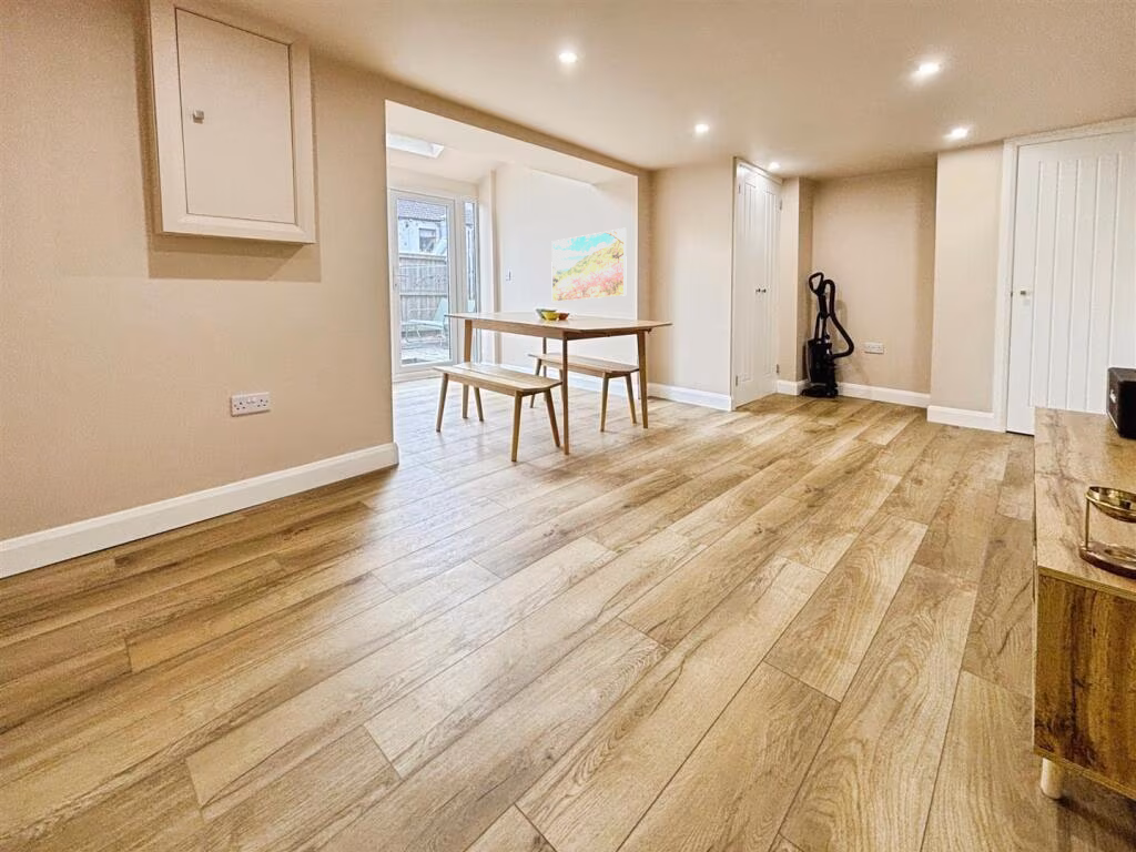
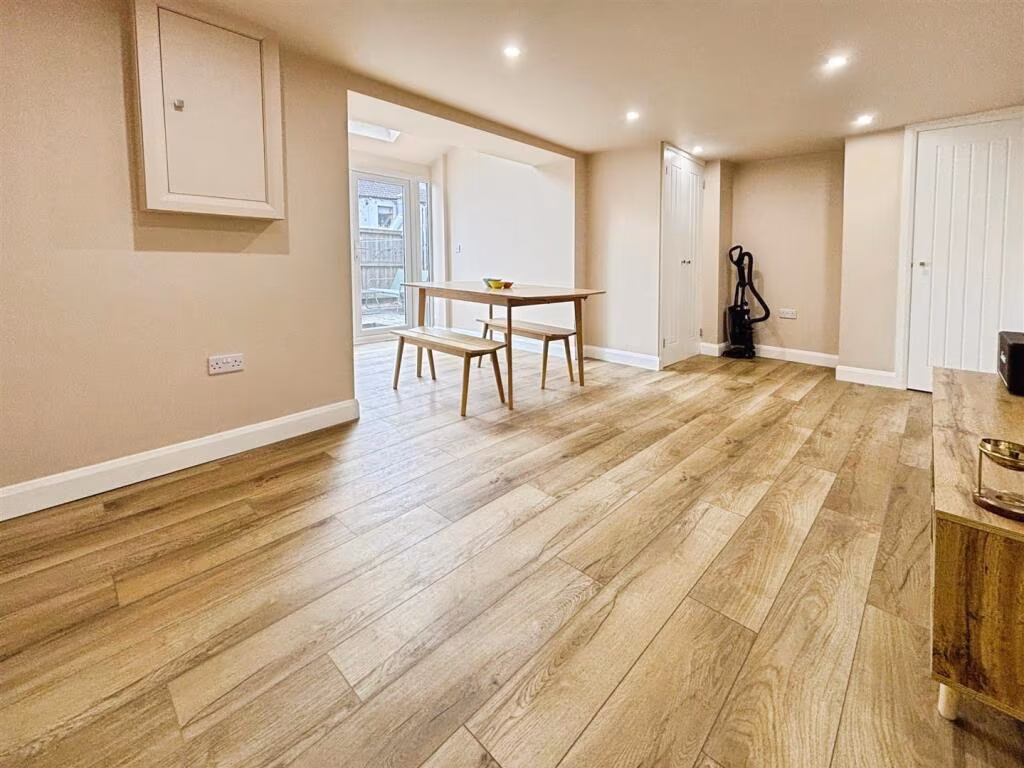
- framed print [550,227,628,303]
